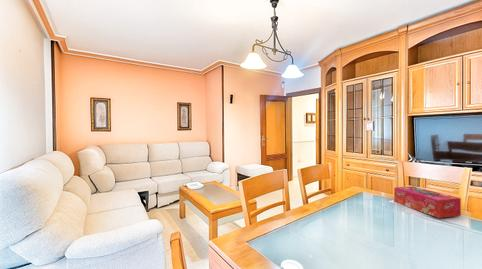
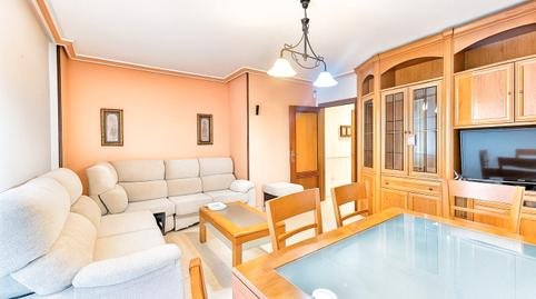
- tissue box [393,185,462,219]
